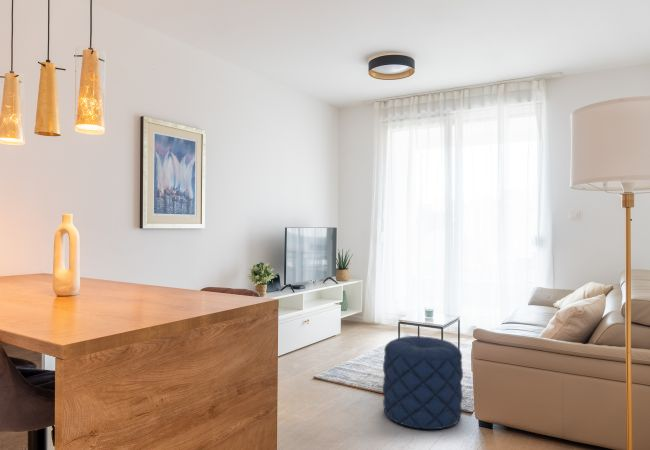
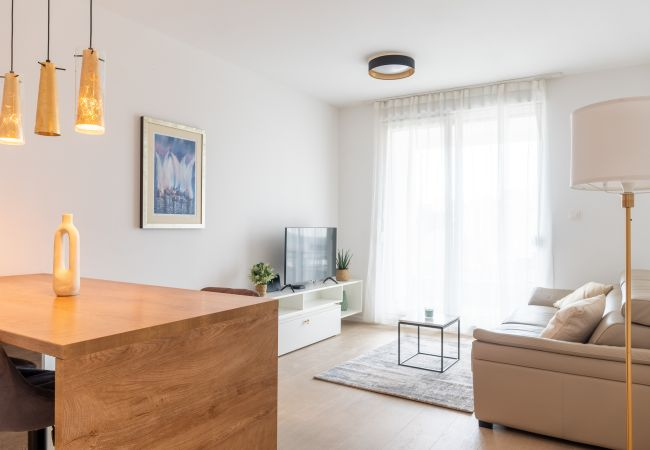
- pouf [382,335,464,430]
